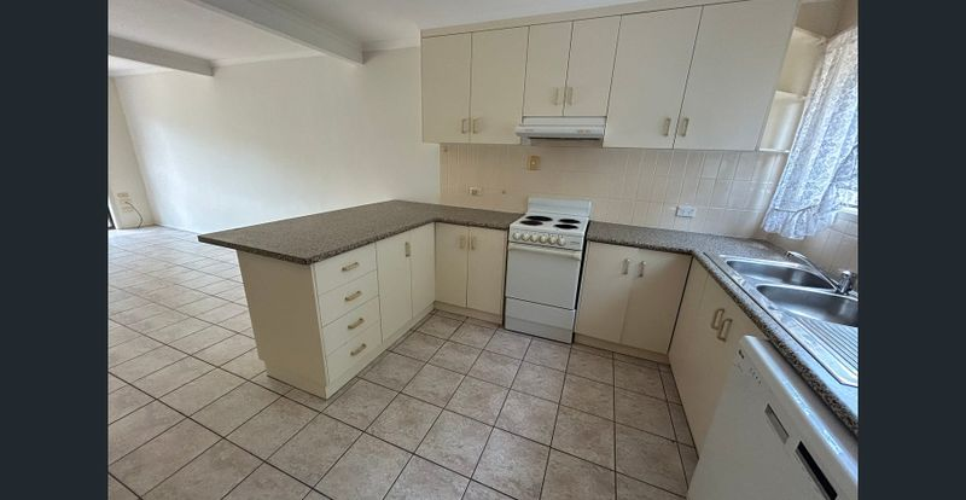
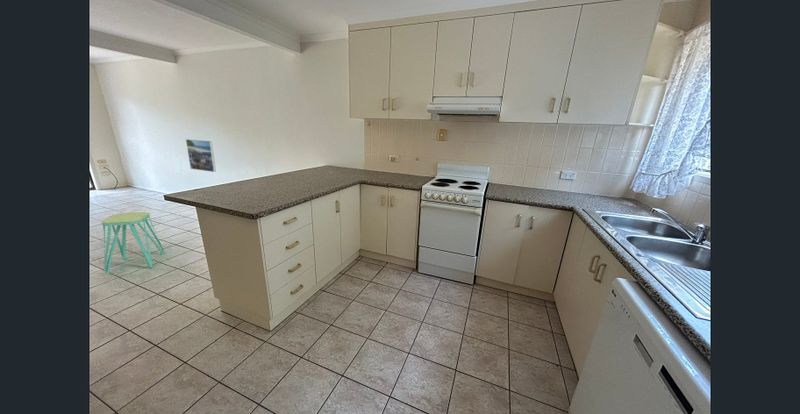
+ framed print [185,138,217,173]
+ stool [100,211,165,274]
